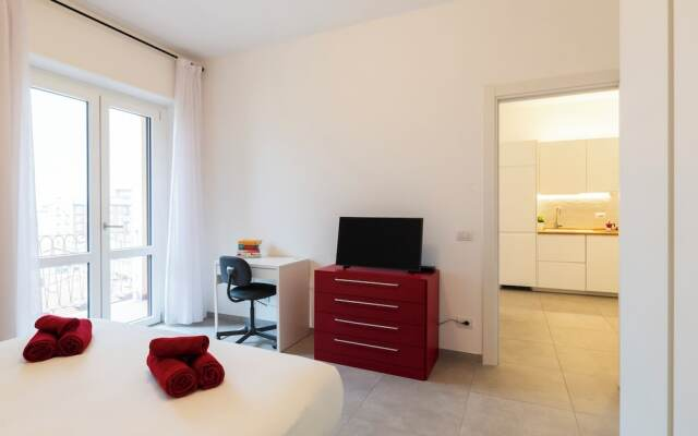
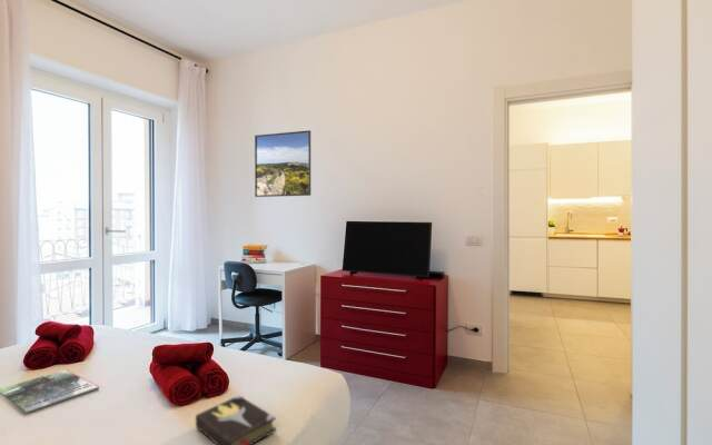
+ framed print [254,129,312,198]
+ hardback book [195,394,277,445]
+ magazine [0,369,100,414]
